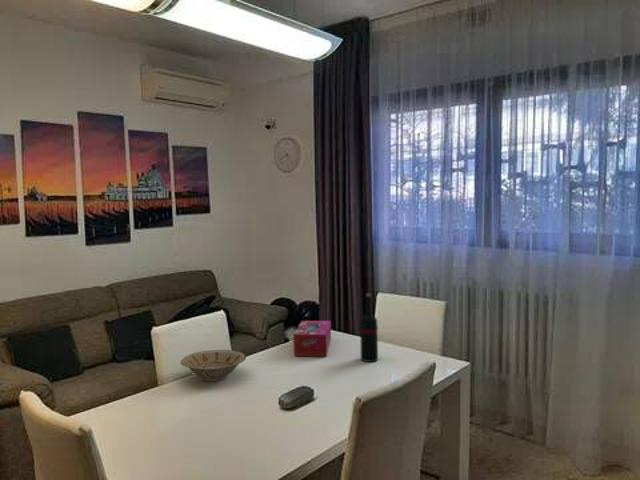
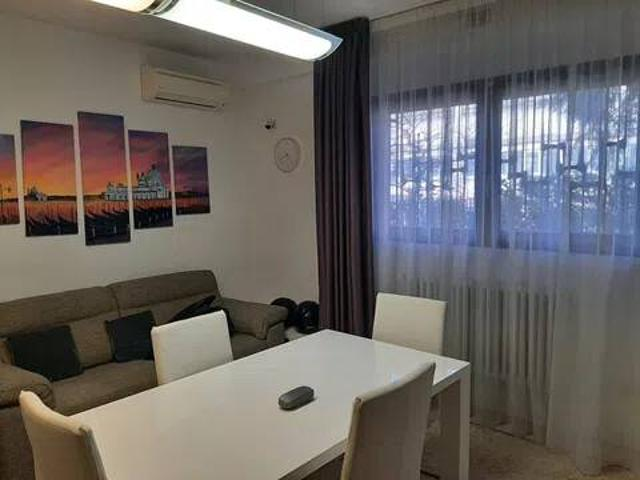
- wine bottle [359,293,379,363]
- bowl [180,349,247,382]
- tissue box [292,320,332,357]
